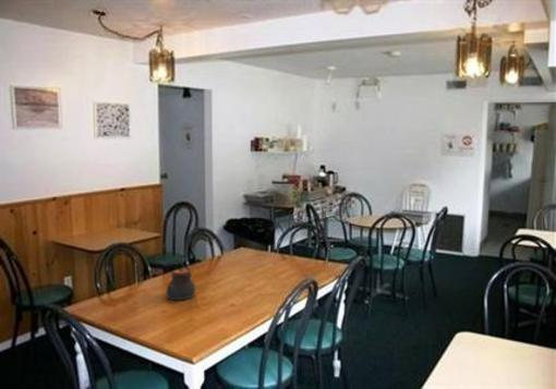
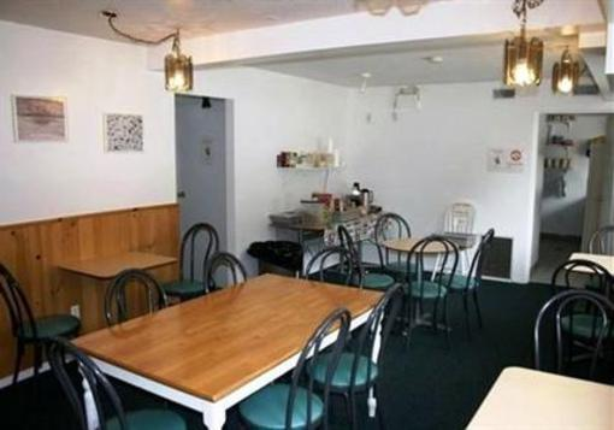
- teapot [162,256,197,301]
